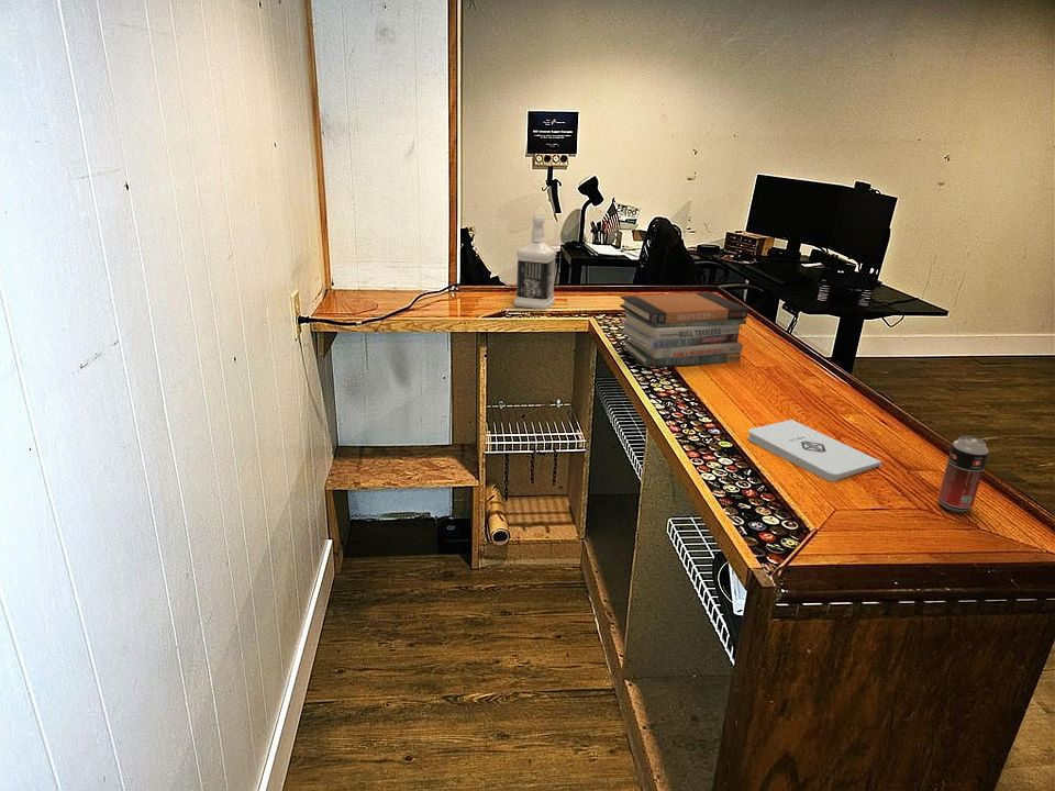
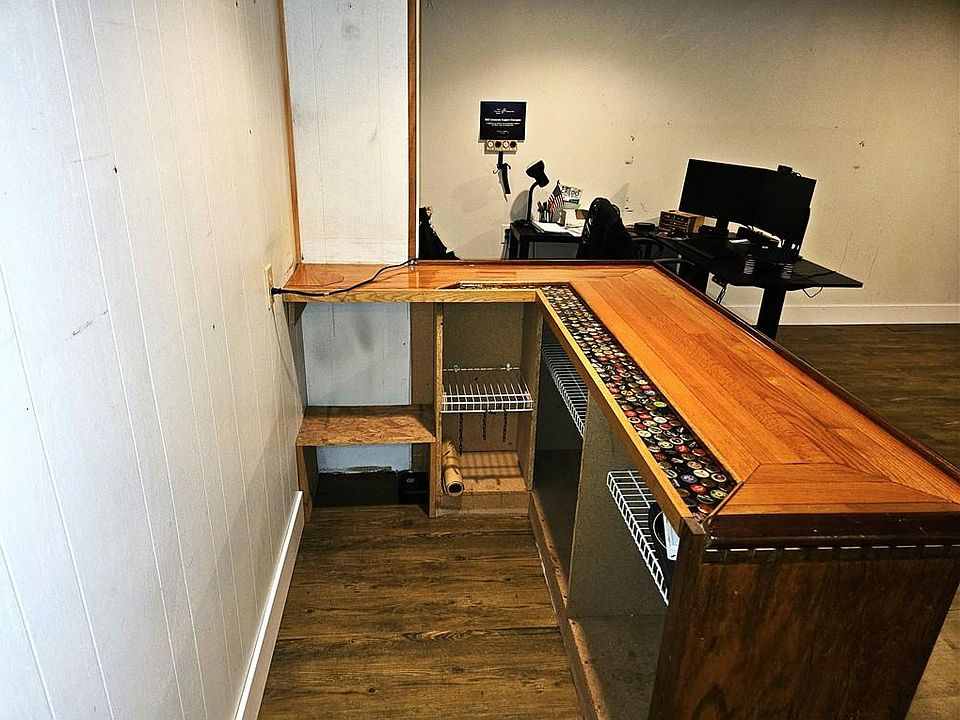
- book stack [619,291,749,368]
- beverage can [937,435,989,513]
- bottle [513,214,558,310]
- notepad [746,419,882,482]
